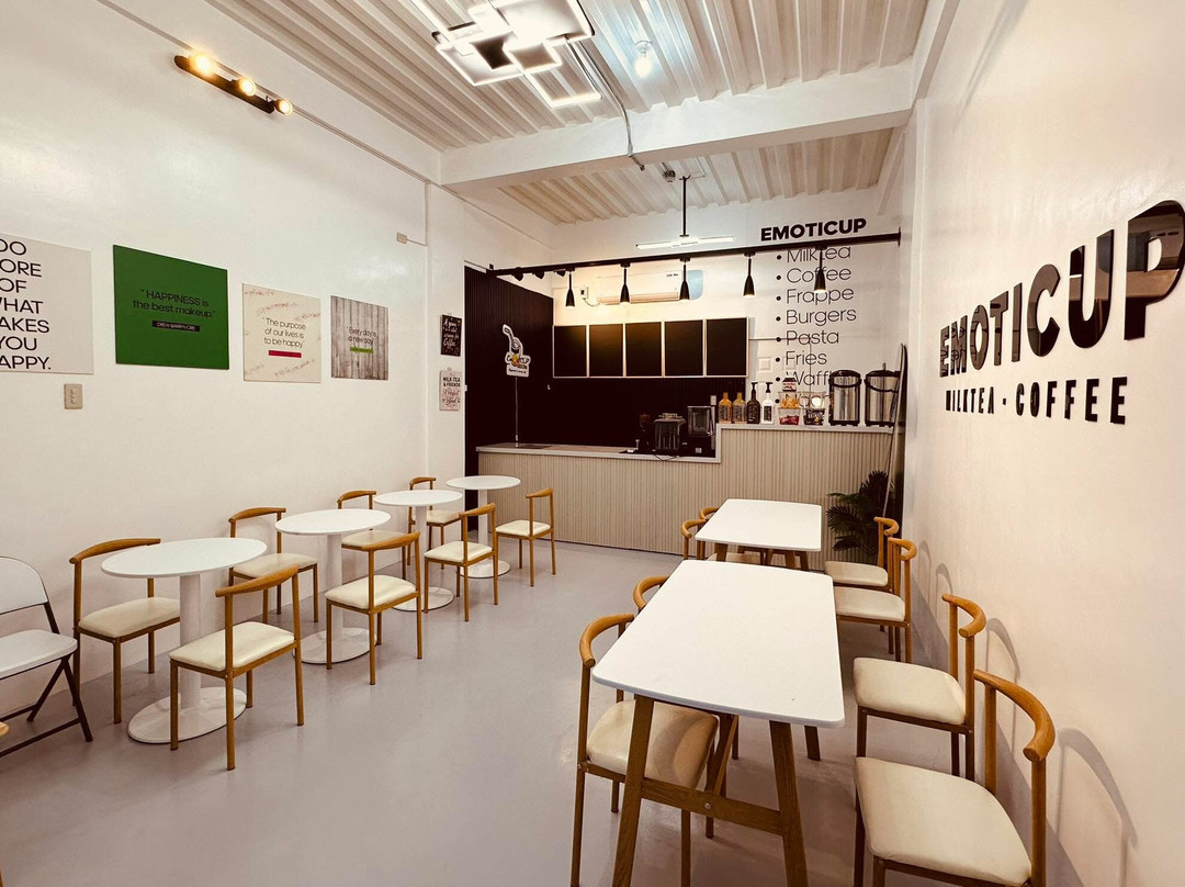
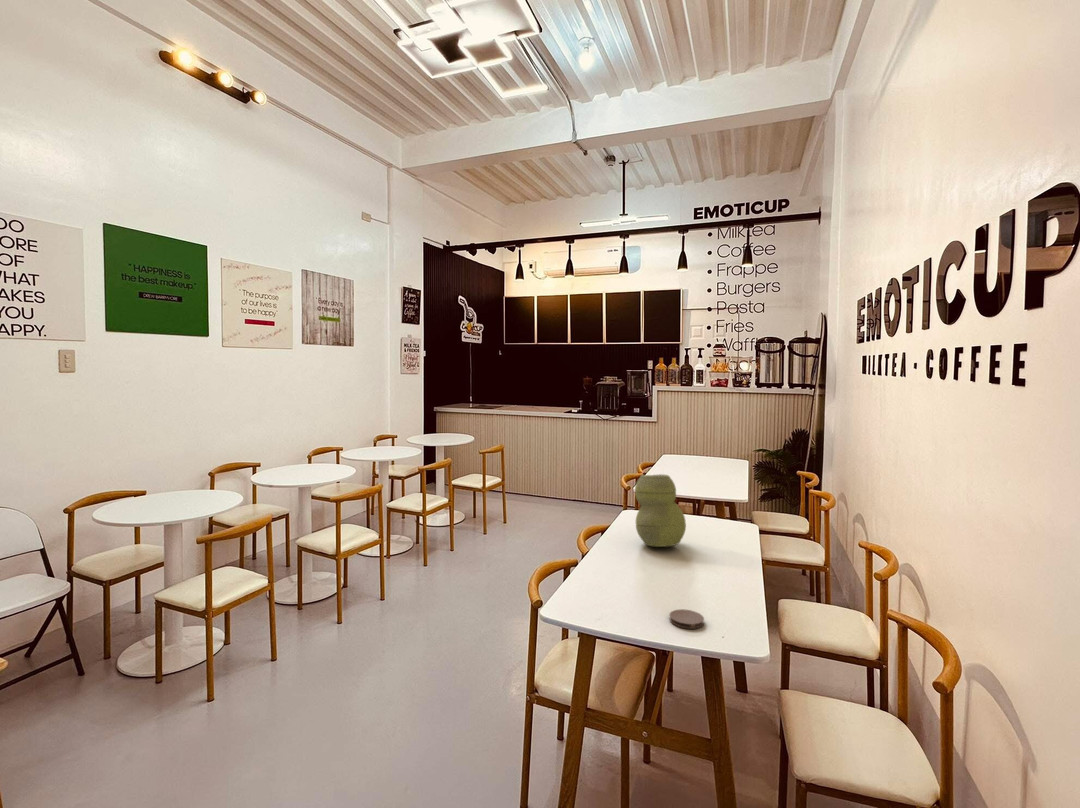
+ vase [634,473,687,548]
+ coaster [668,608,705,630]
